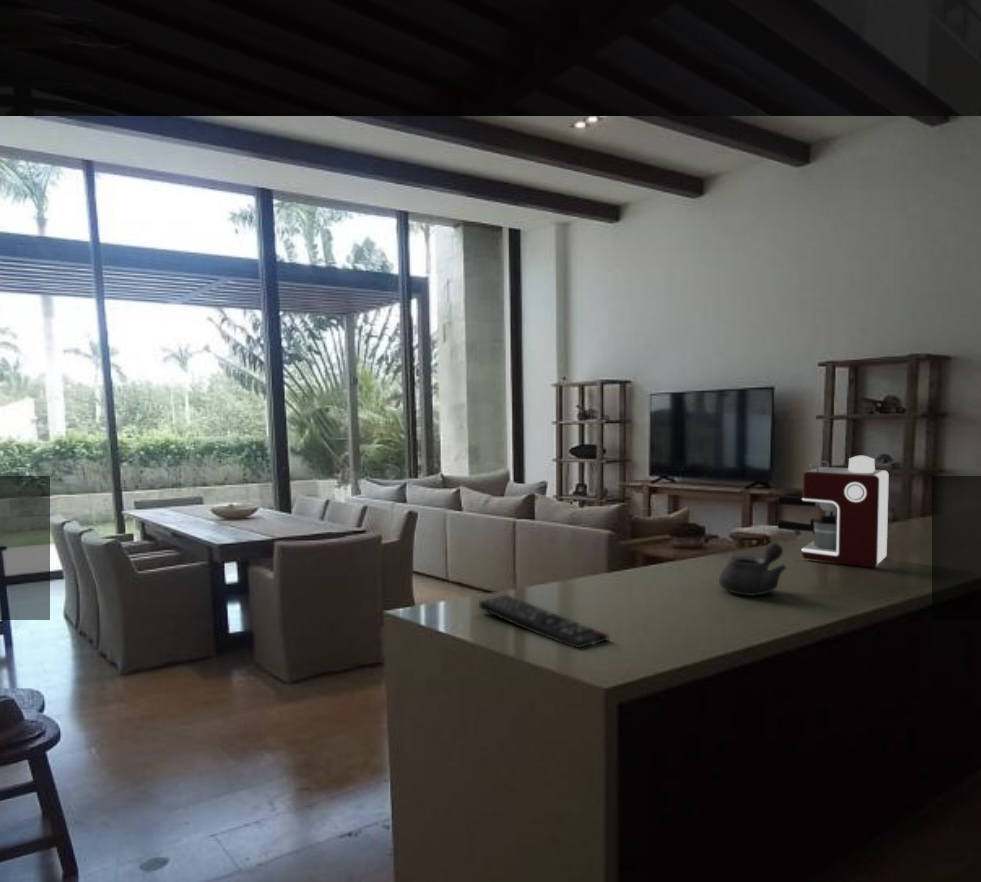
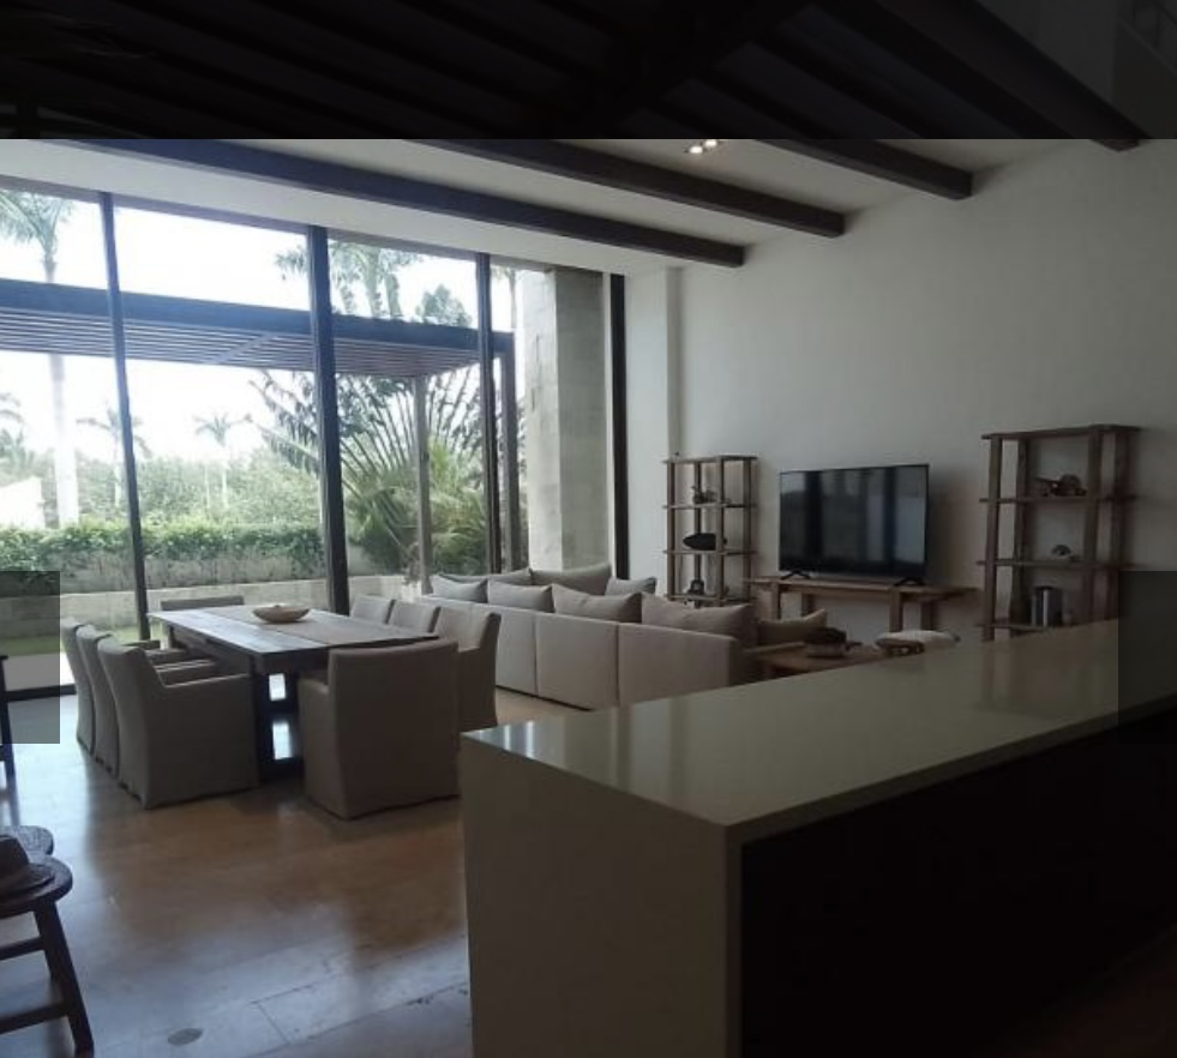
- teapot [718,542,787,597]
- remote control [478,594,609,649]
- coffee maker [777,455,890,569]
